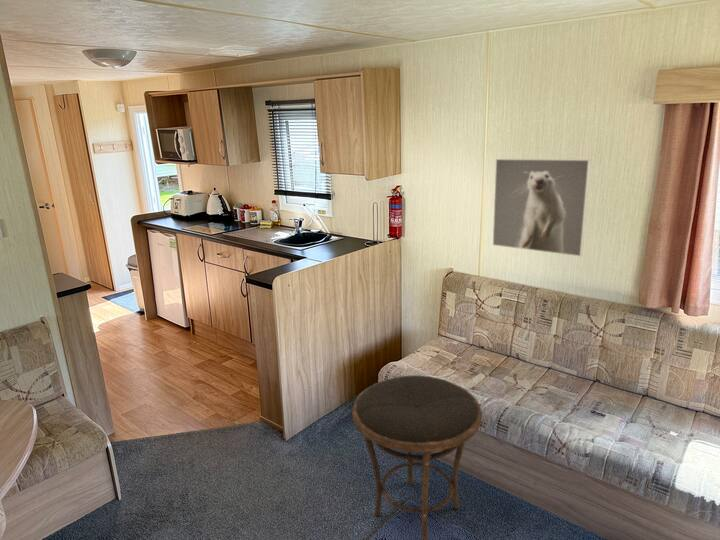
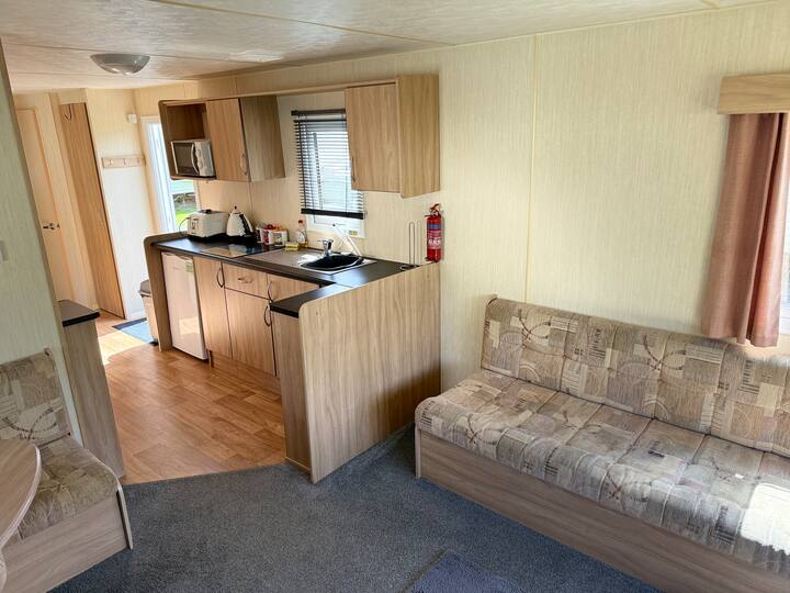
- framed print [492,158,592,257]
- side table [351,374,483,540]
